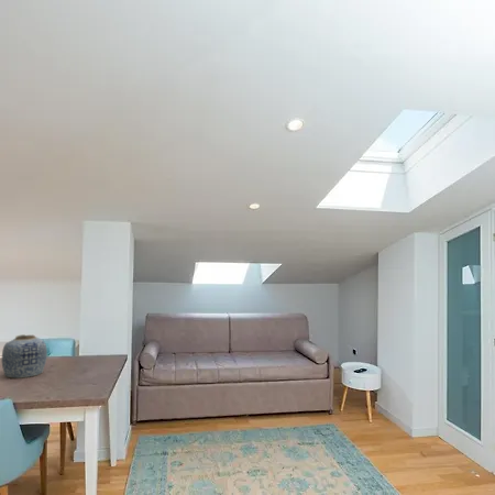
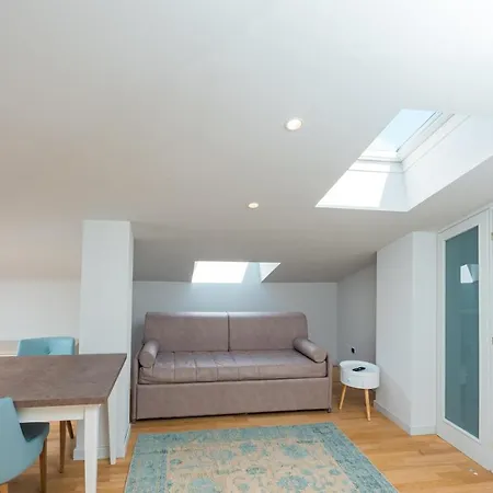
- vase [1,333,48,378]
